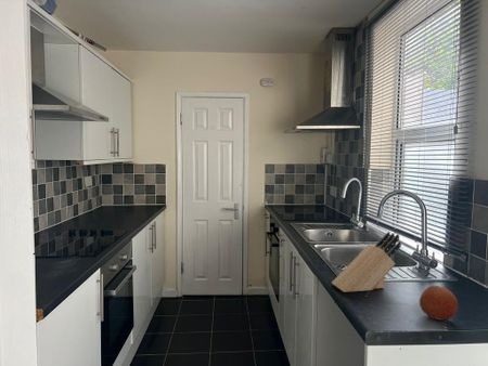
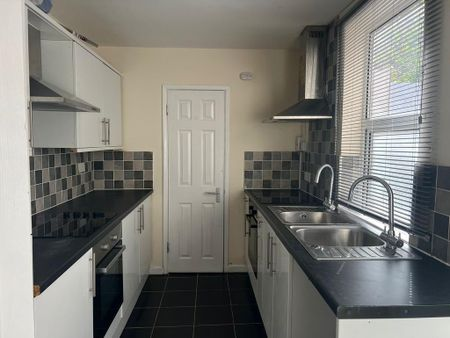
- knife block [331,231,402,293]
- fruit [419,284,459,322]
